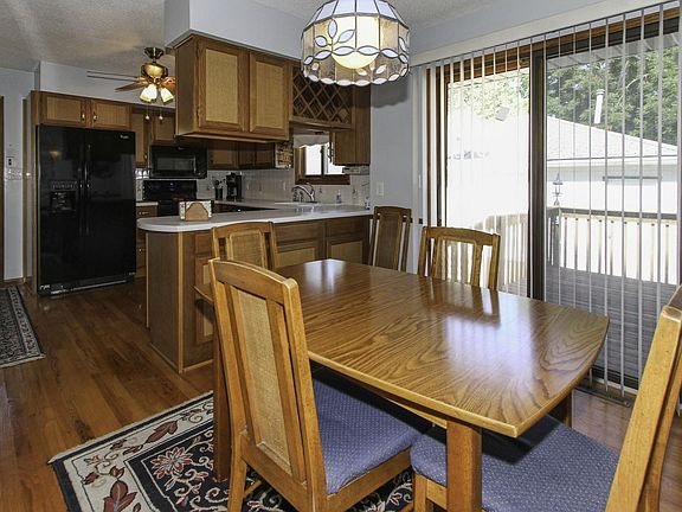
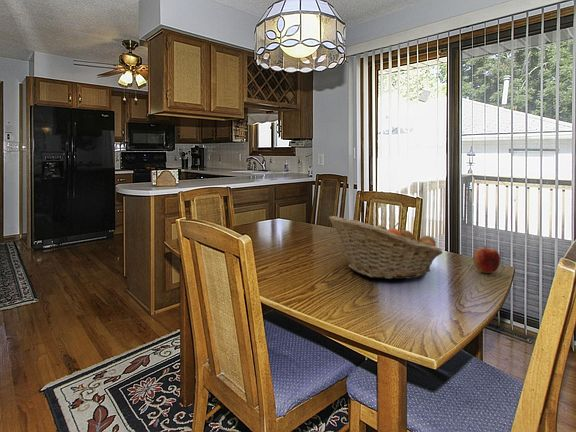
+ fruit basket [328,215,443,280]
+ apple [472,245,501,274]
